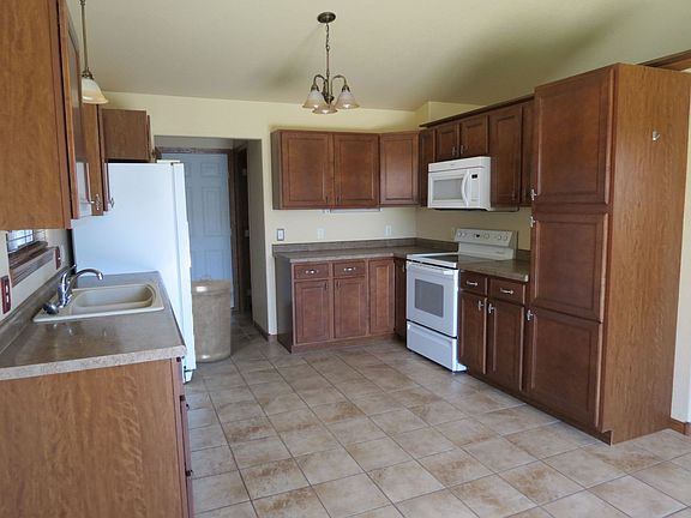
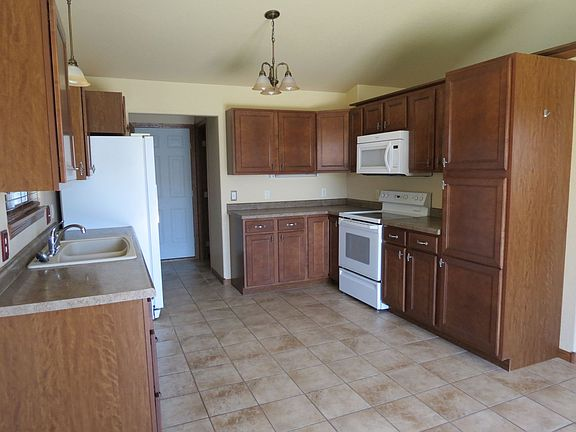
- trash can [190,273,234,363]
